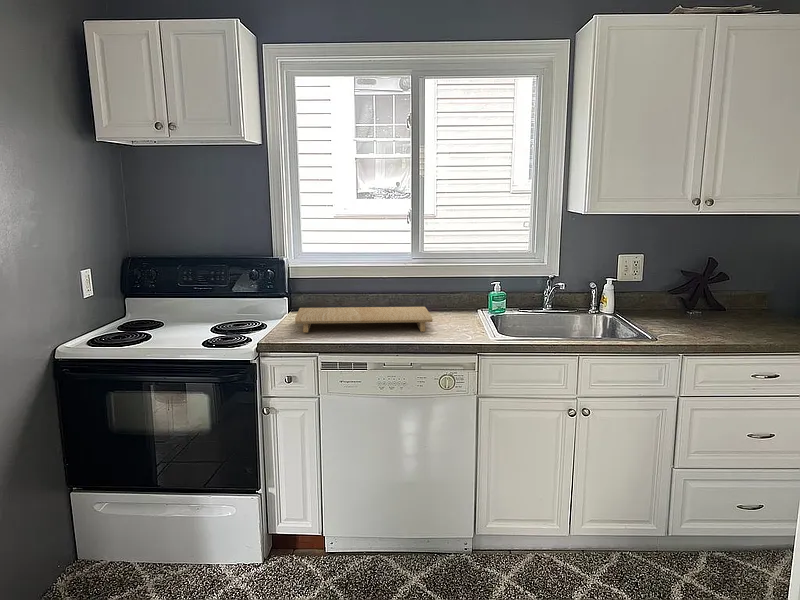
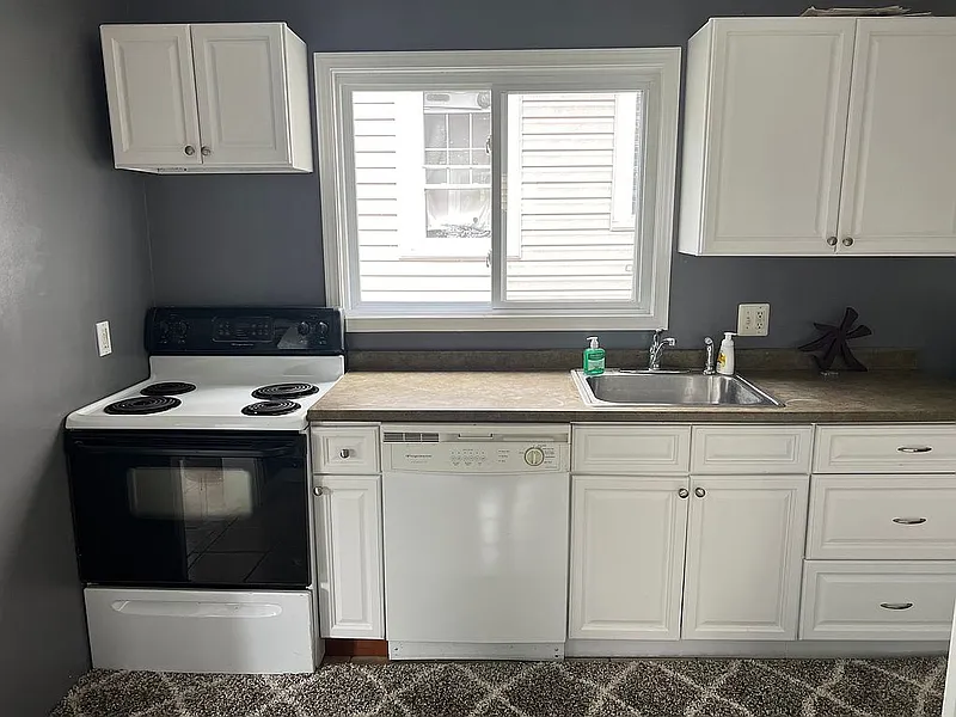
- cutting board [294,306,434,333]
